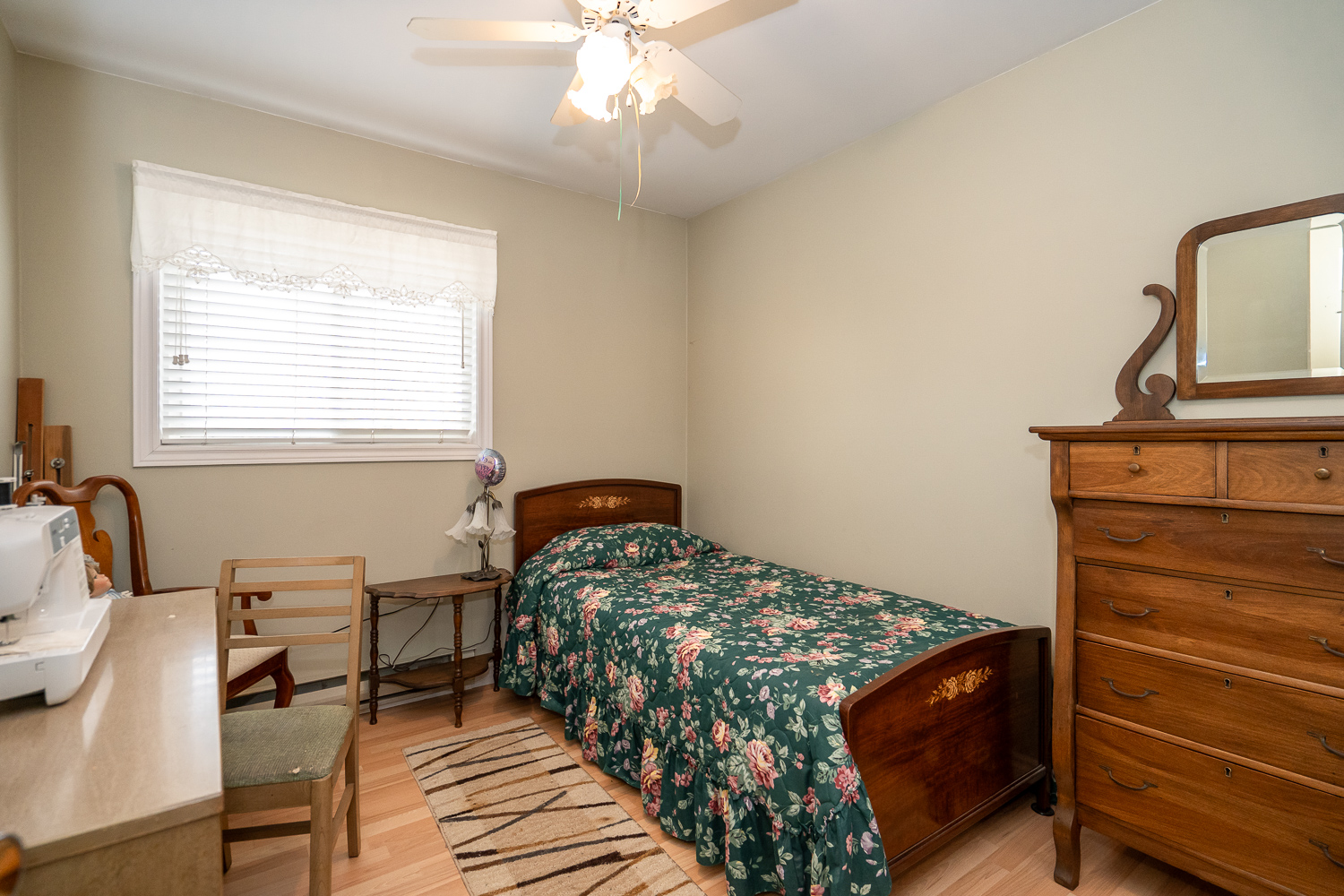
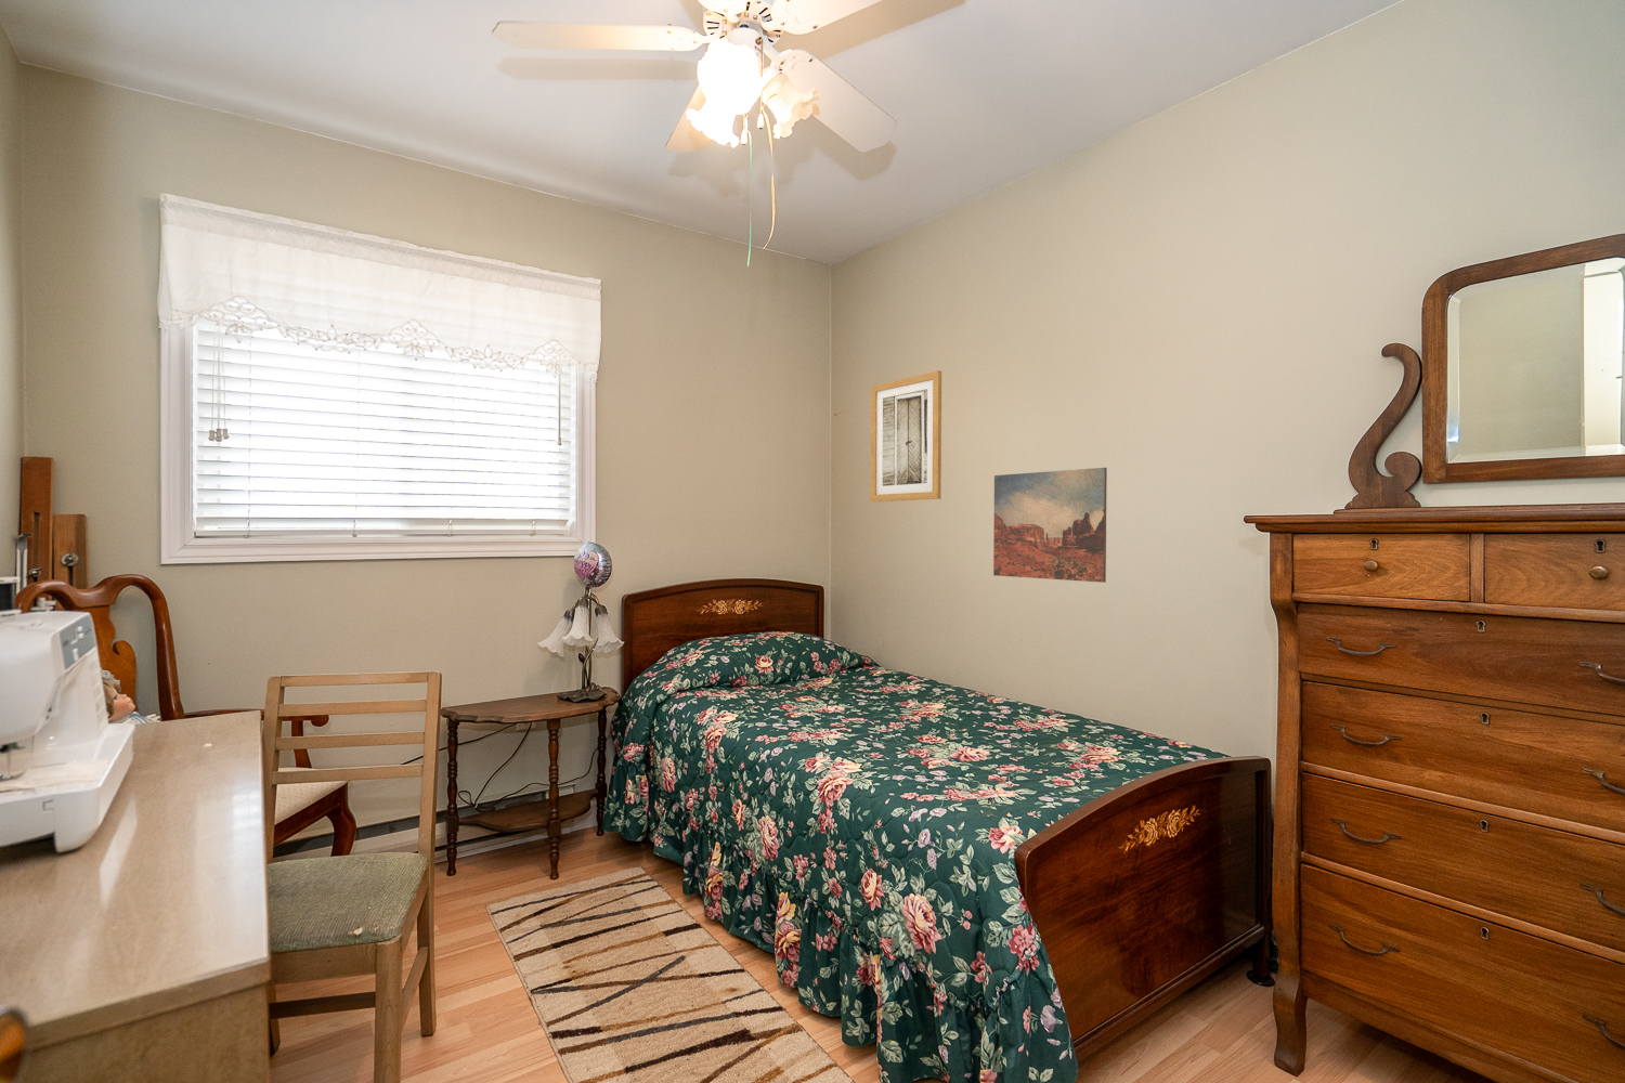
+ wall art [869,370,943,503]
+ wall art [993,467,1109,584]
